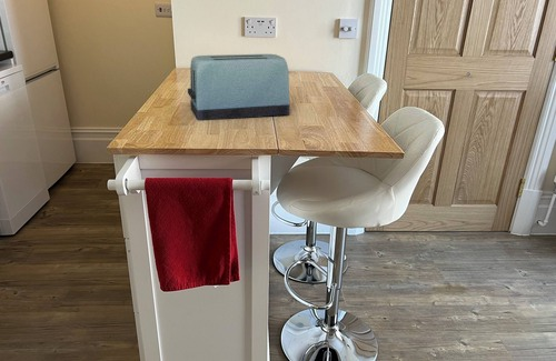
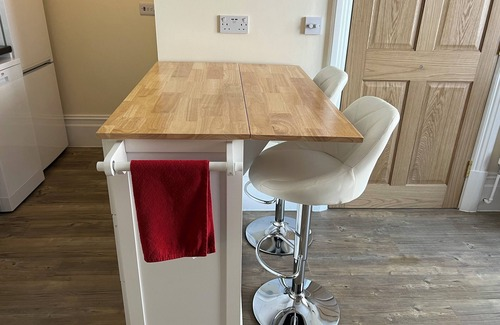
- toaster [187,53,291,122]
